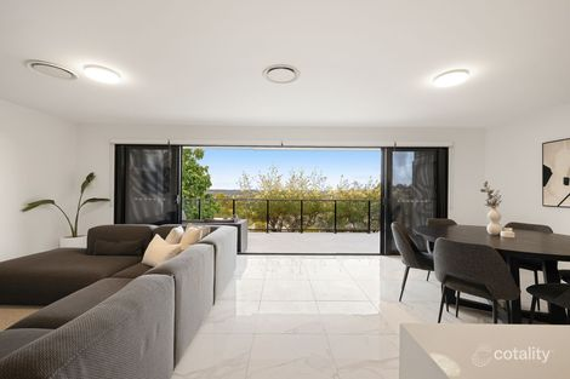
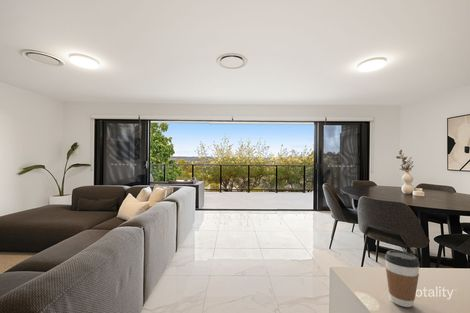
+ coffee cup [384,250,421,308]
